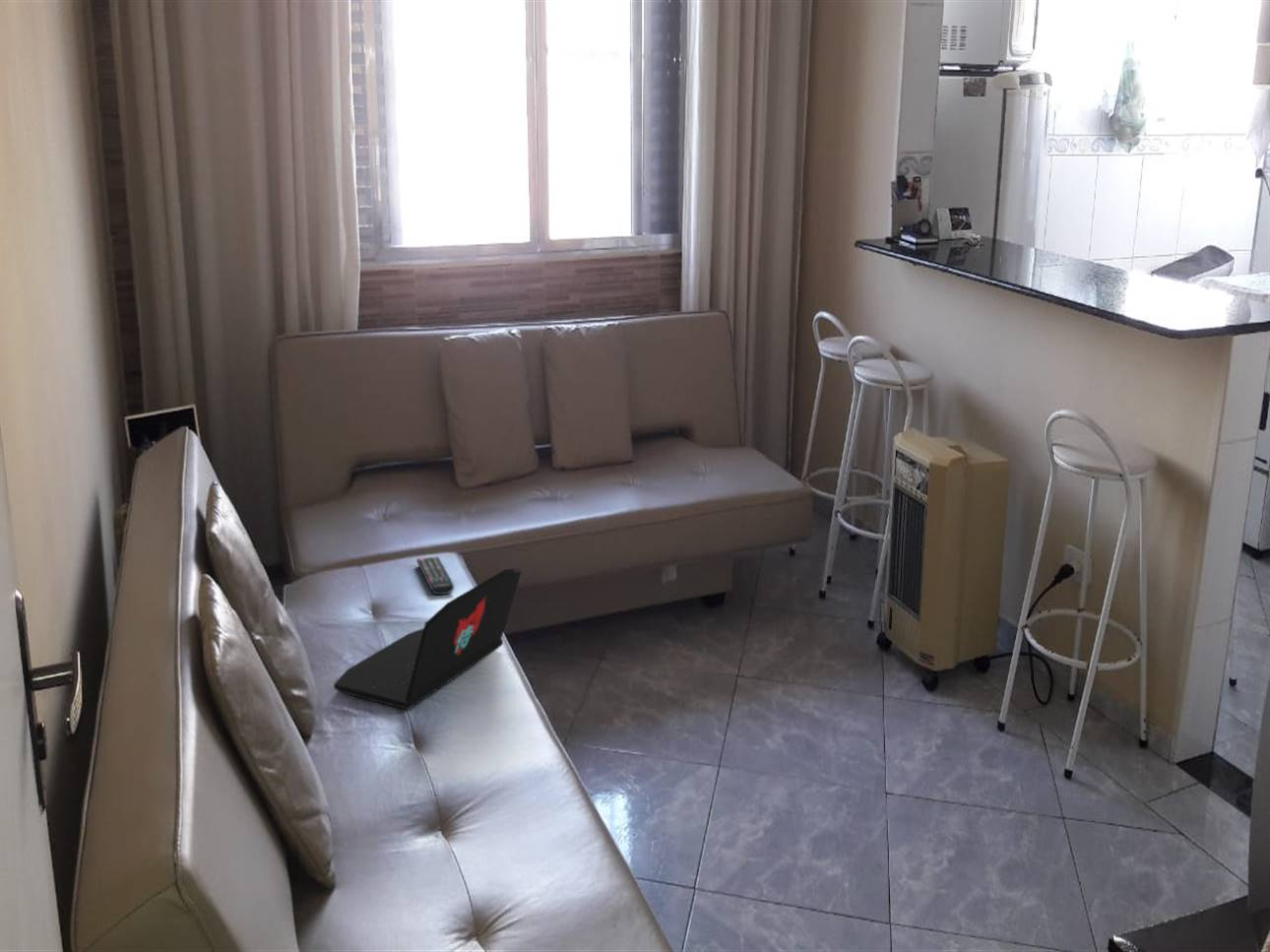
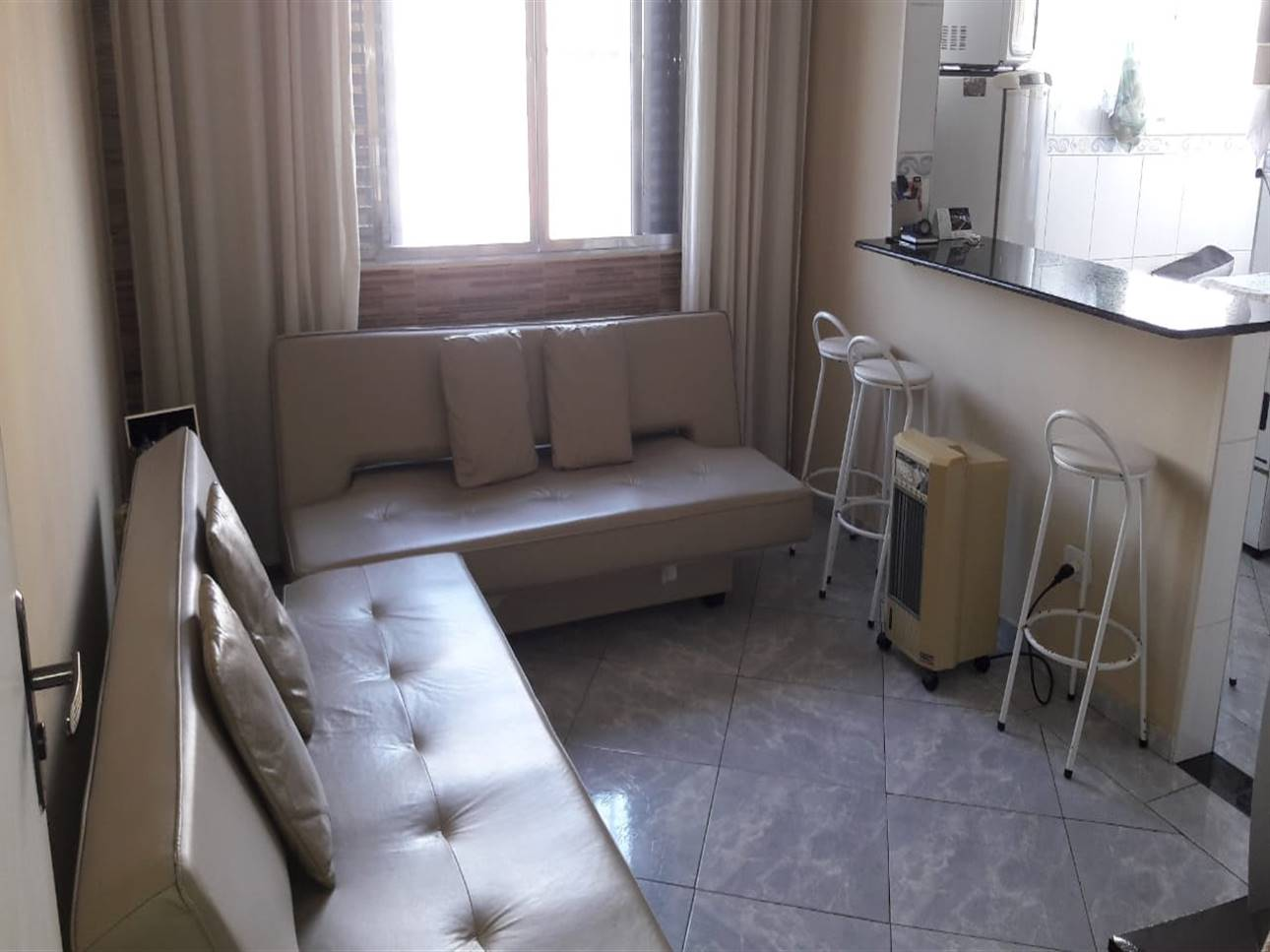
- remote control [415,555,455,596]
- laptop [333,567,522,711]
